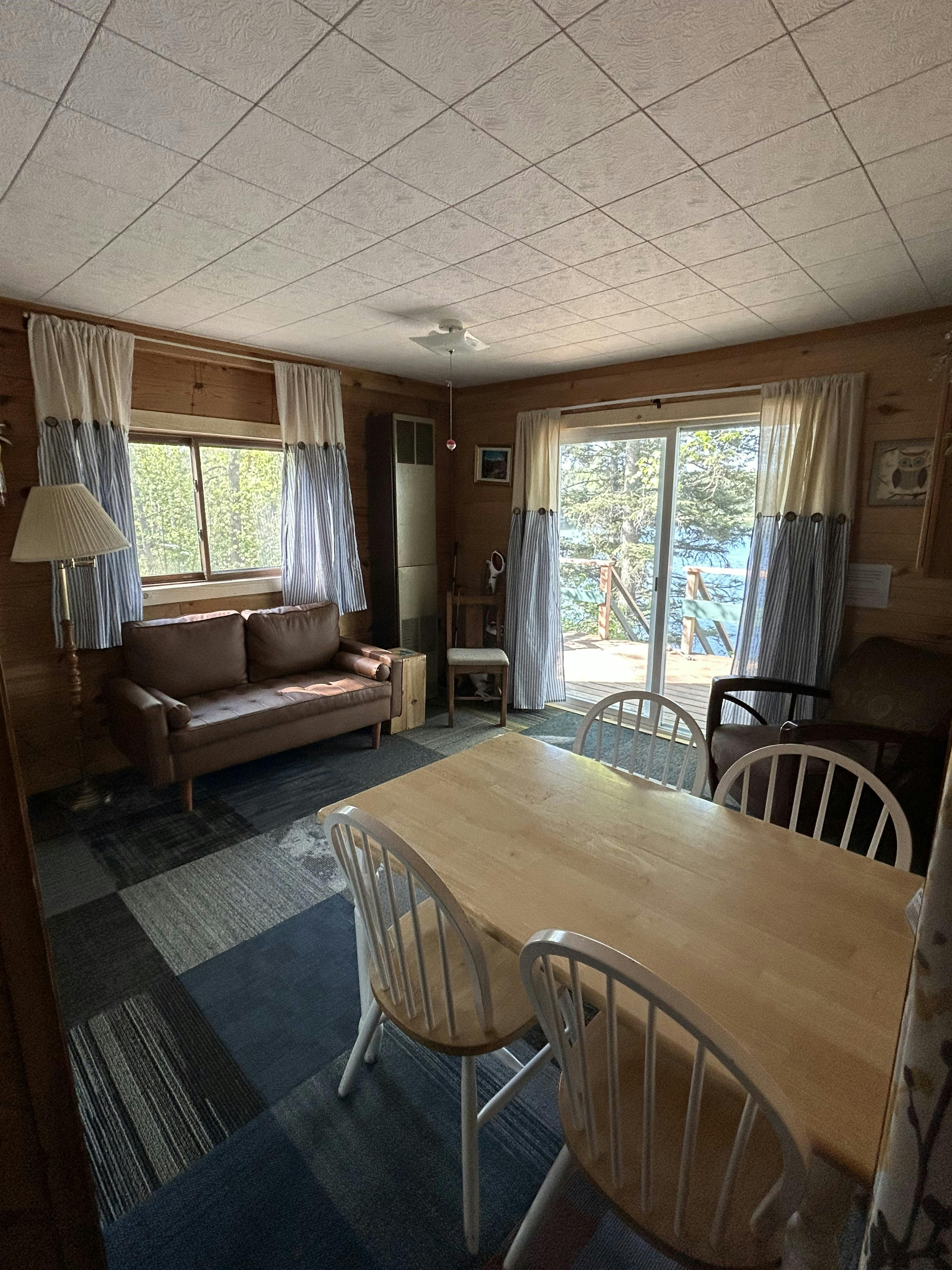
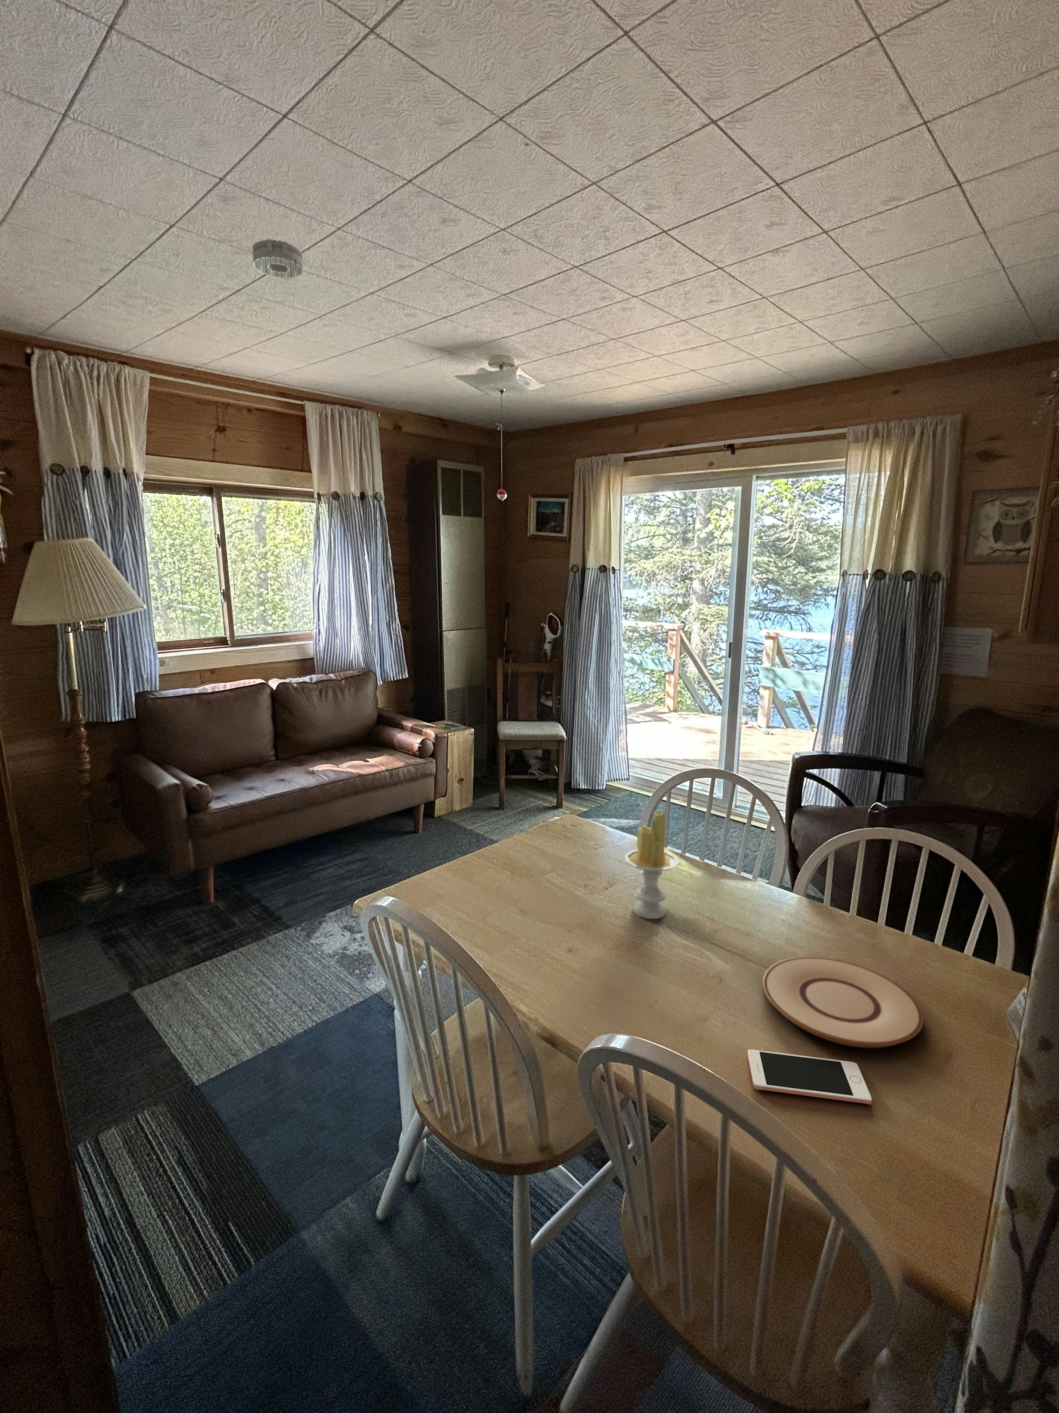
+ candle [625,811,679,919]
+ cell phone [746,1049,872,1105]
+ smoke detector [253,238,304,278]
+ plate [762,957,923,1048]
